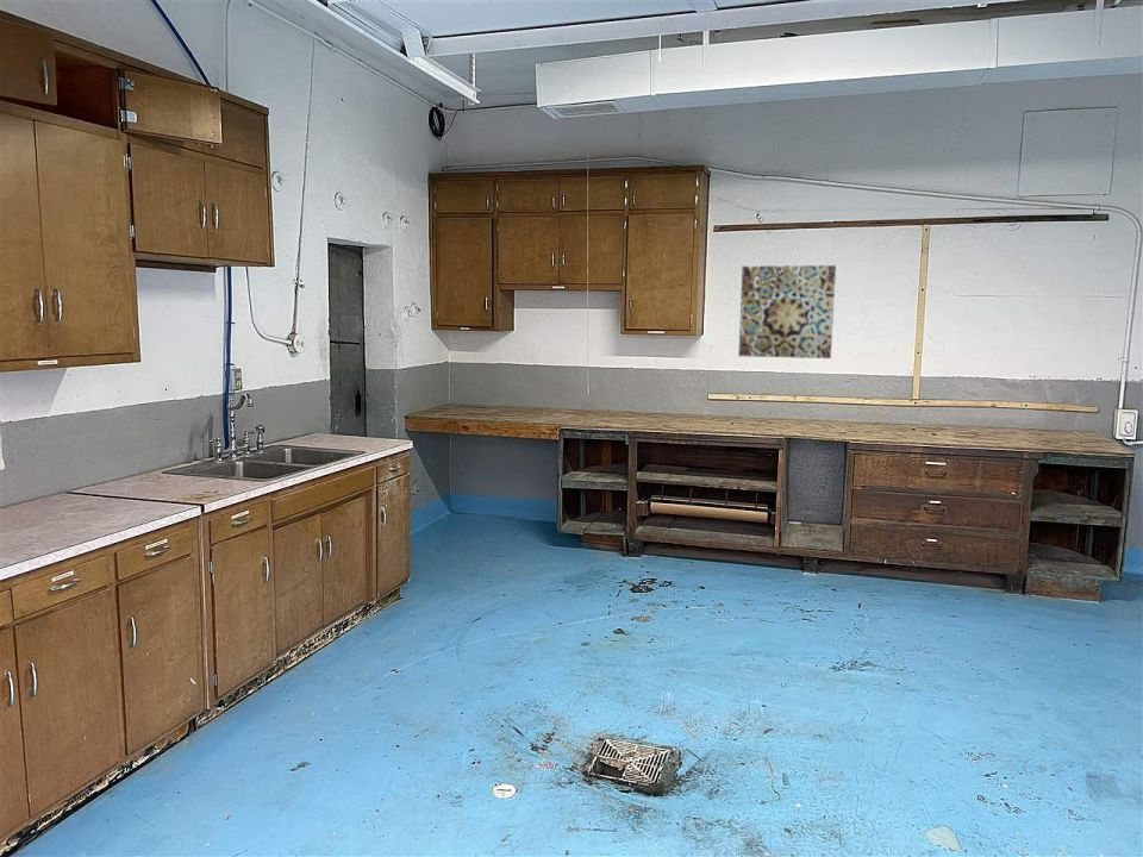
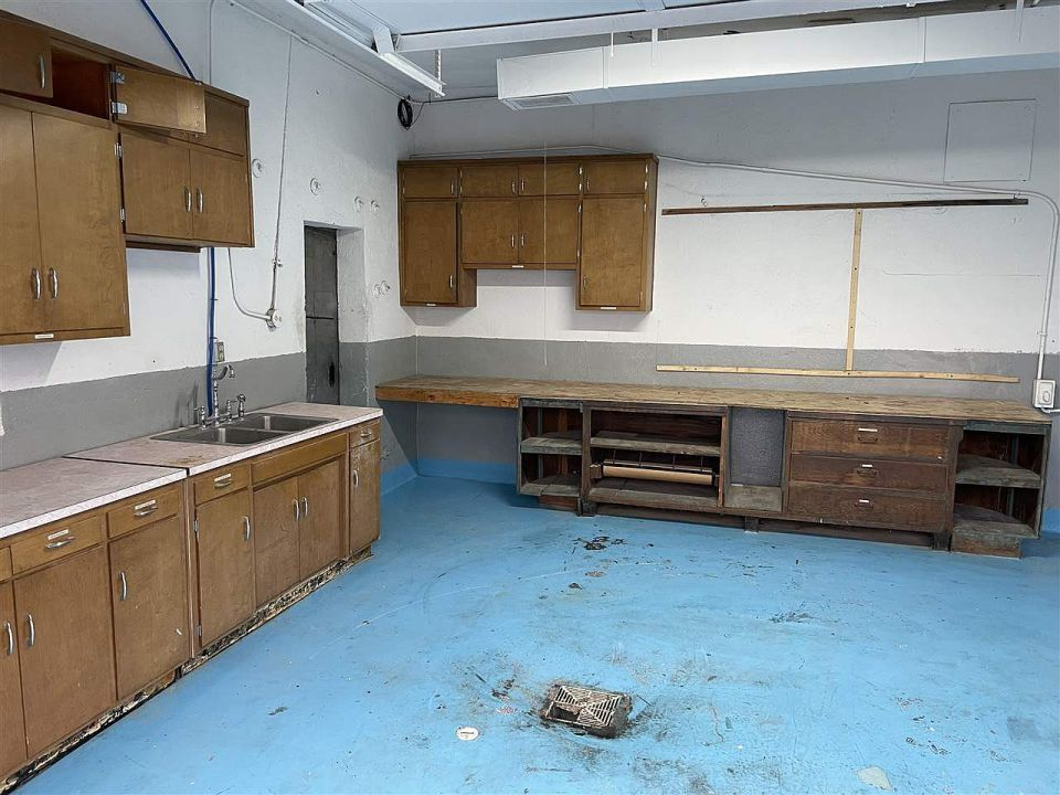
- wall art [737,264,837,359]
